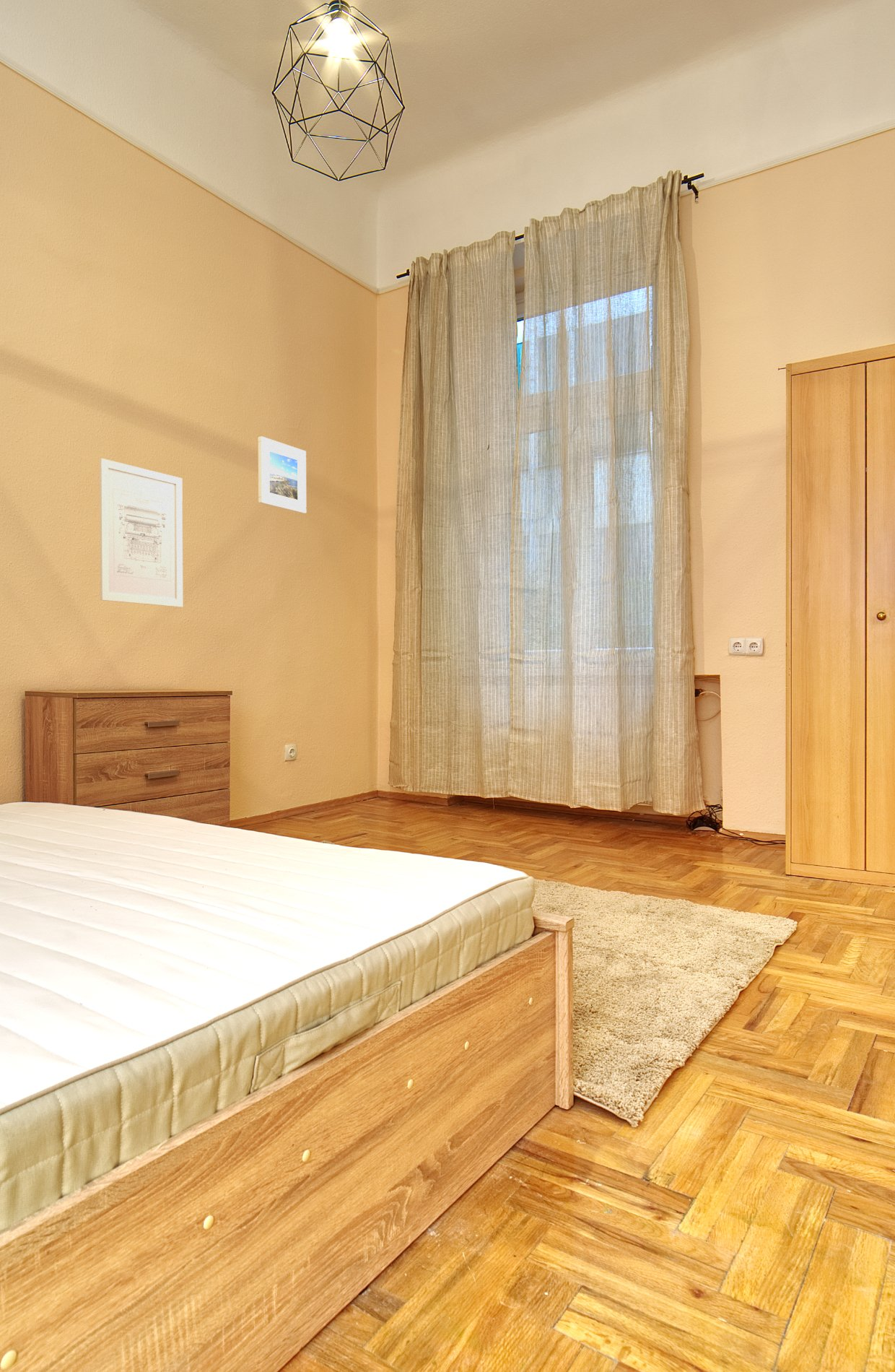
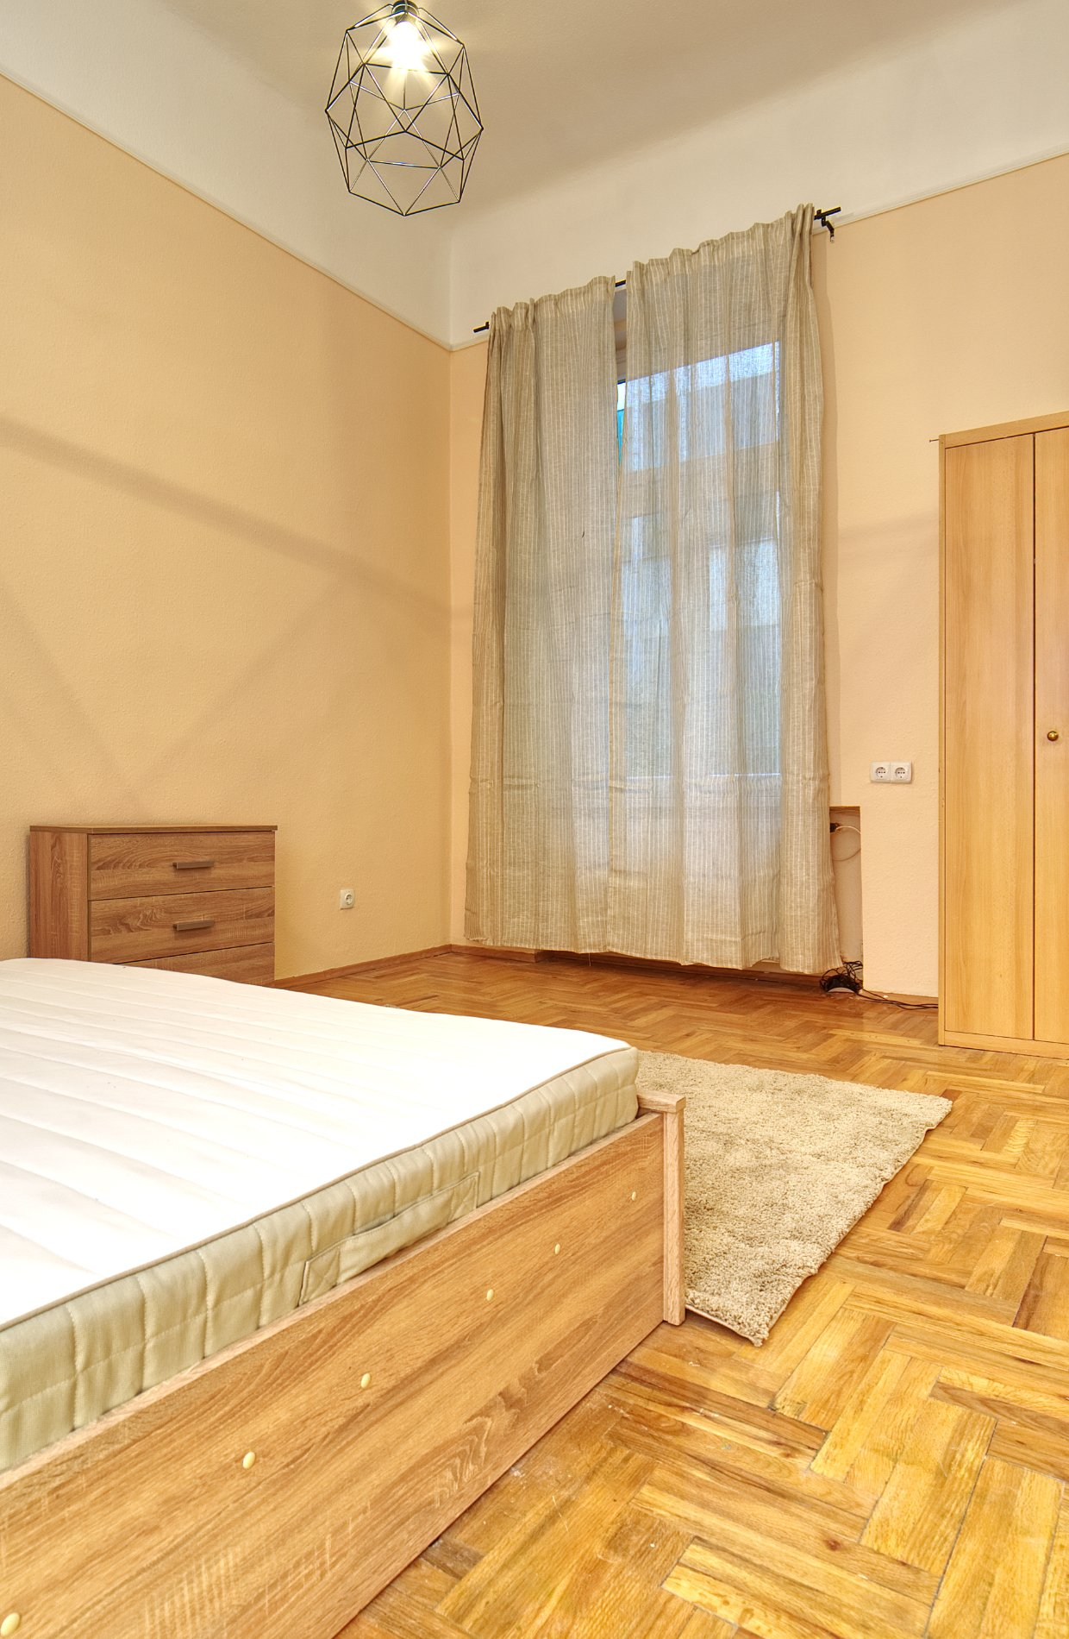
- wall art [99,458,183,608]
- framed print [258,435,307,514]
